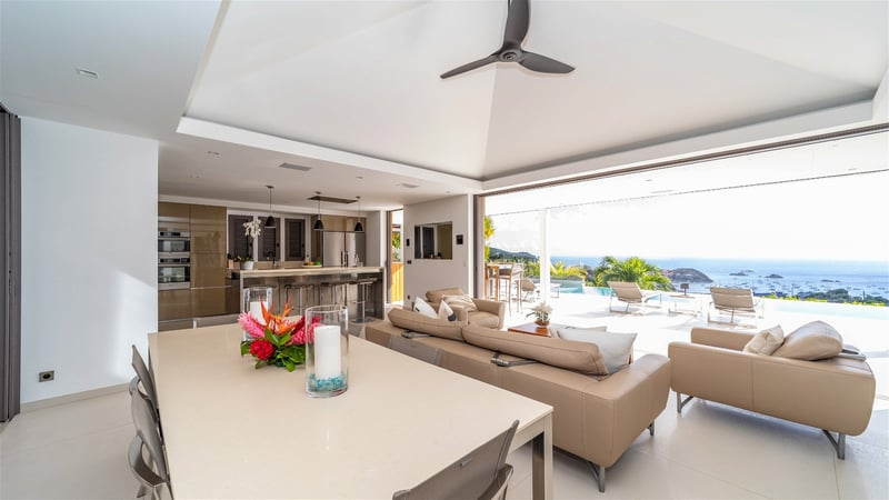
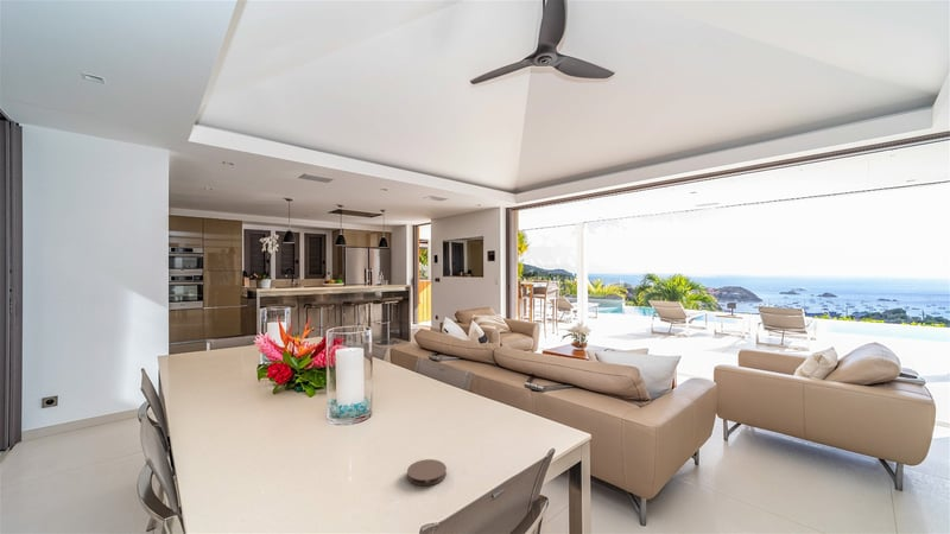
+ coaster [406,458,448,487]
